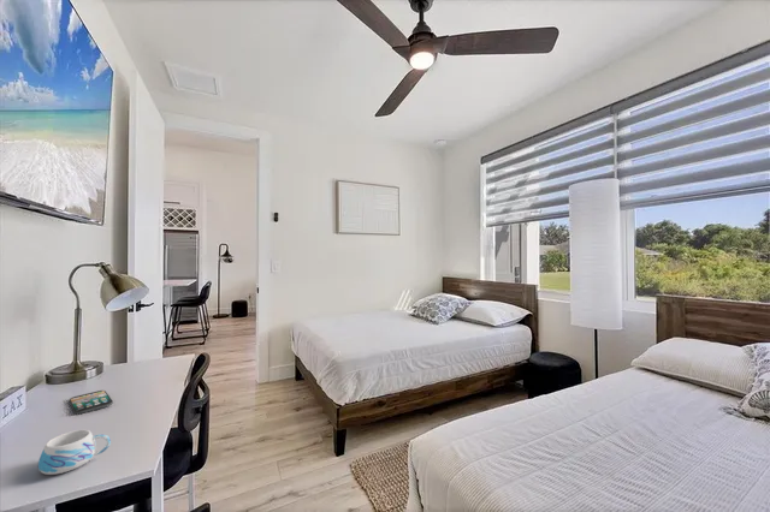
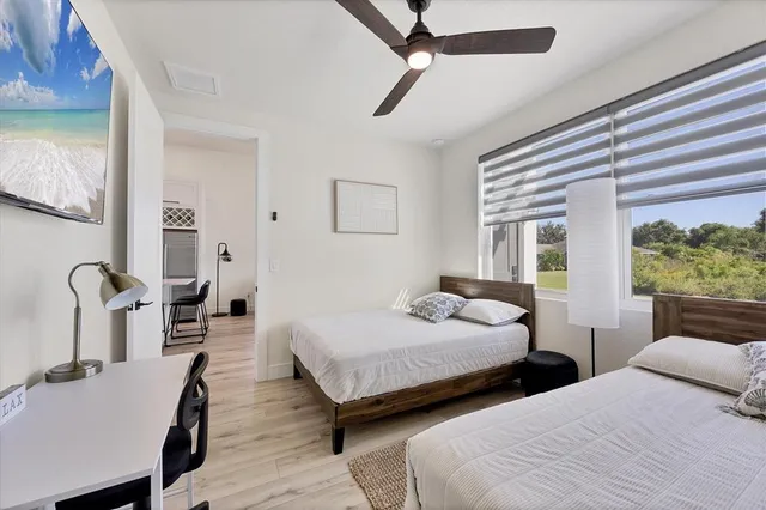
- mug [37,429,112,476]
- smartphone [69,389,114,415]
